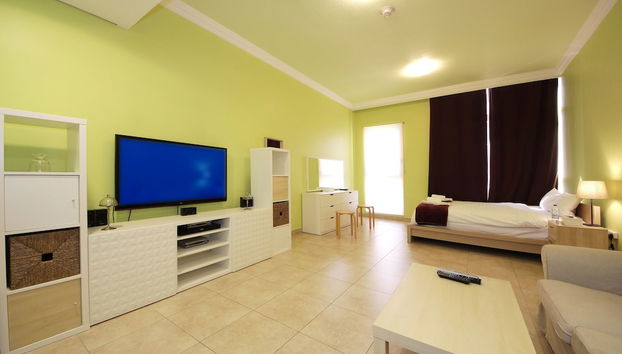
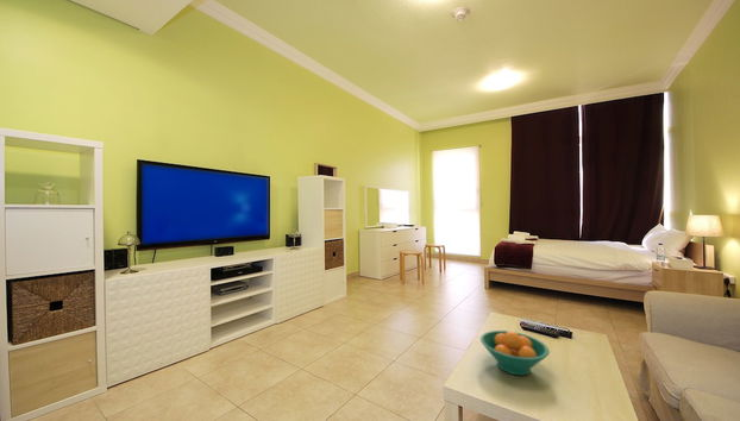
+ fruit bowl [479,329,551,376]
